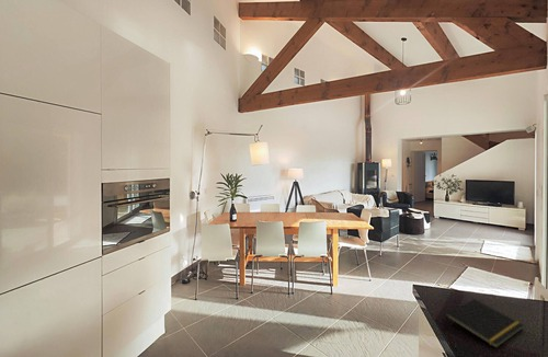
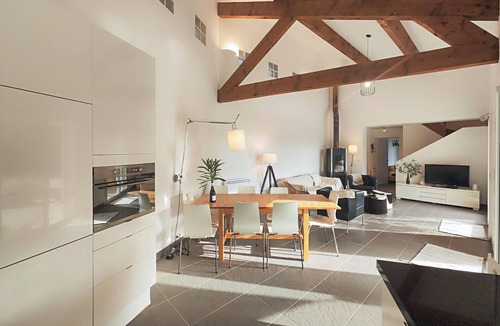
- notepad [444,298,525,349]
